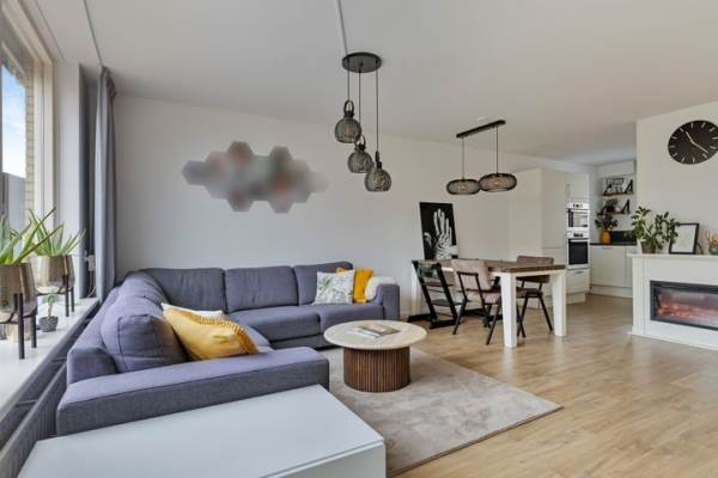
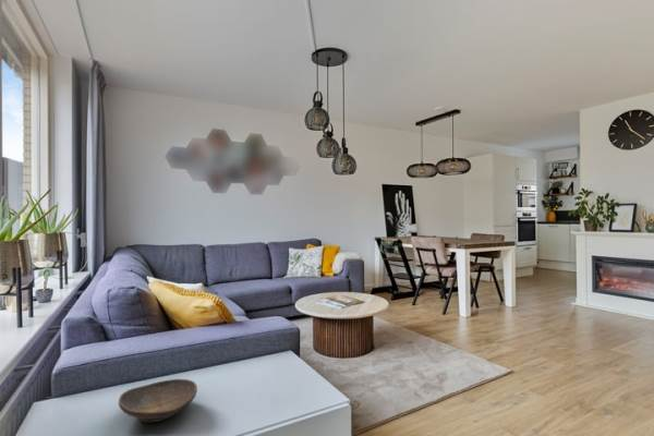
+ decorative bowl [118,378,198,423]
